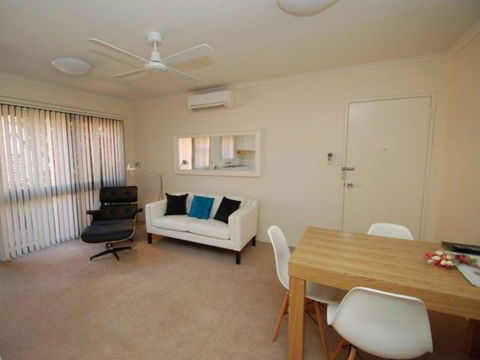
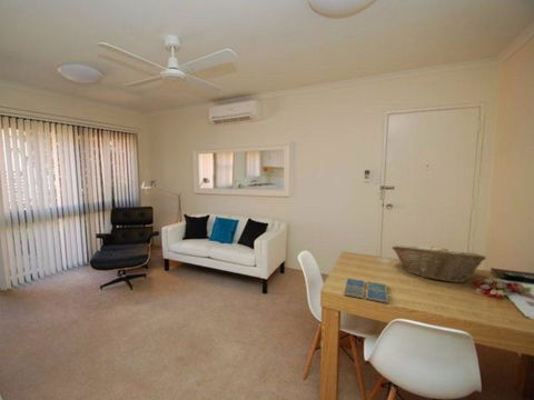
+ drink coaster [342,277,389,304]
+ fruit basket [390,244,487,283]
